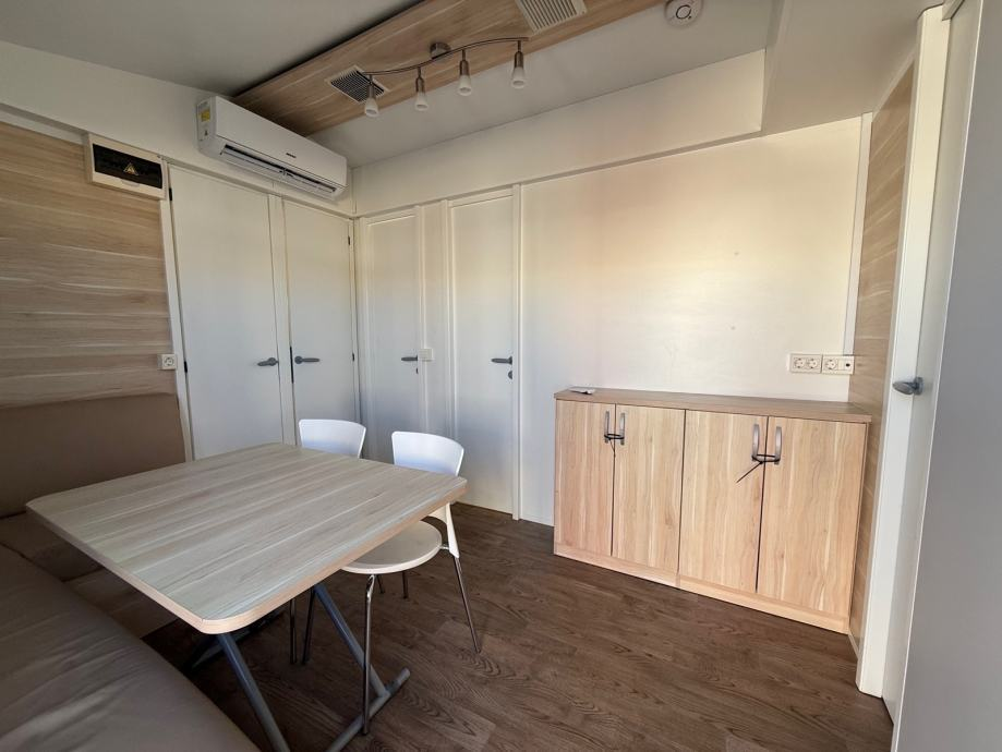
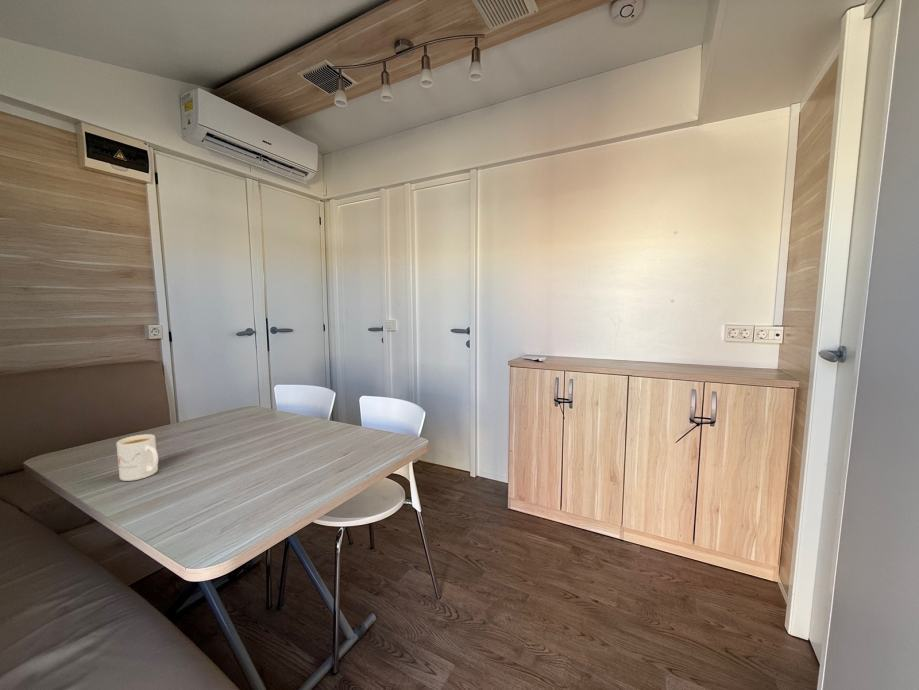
+ mug [116,433,159,482]
